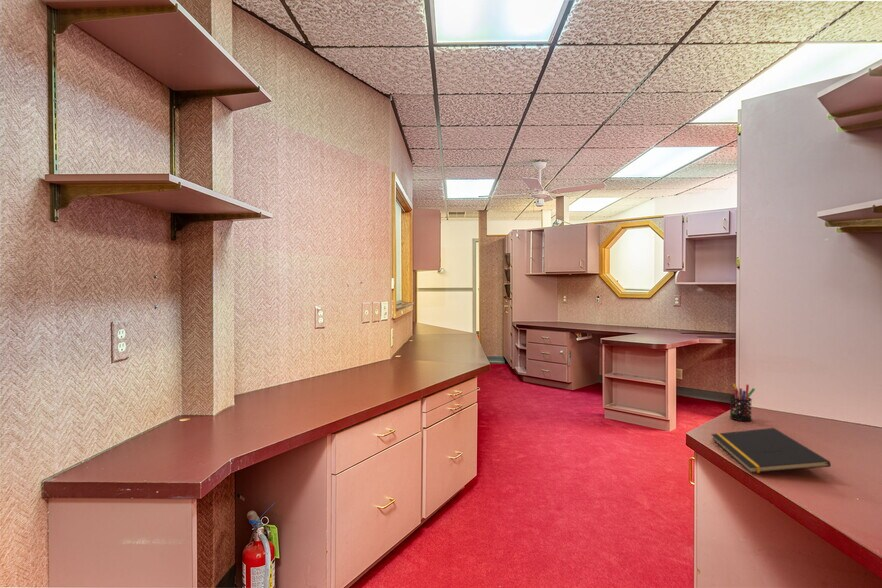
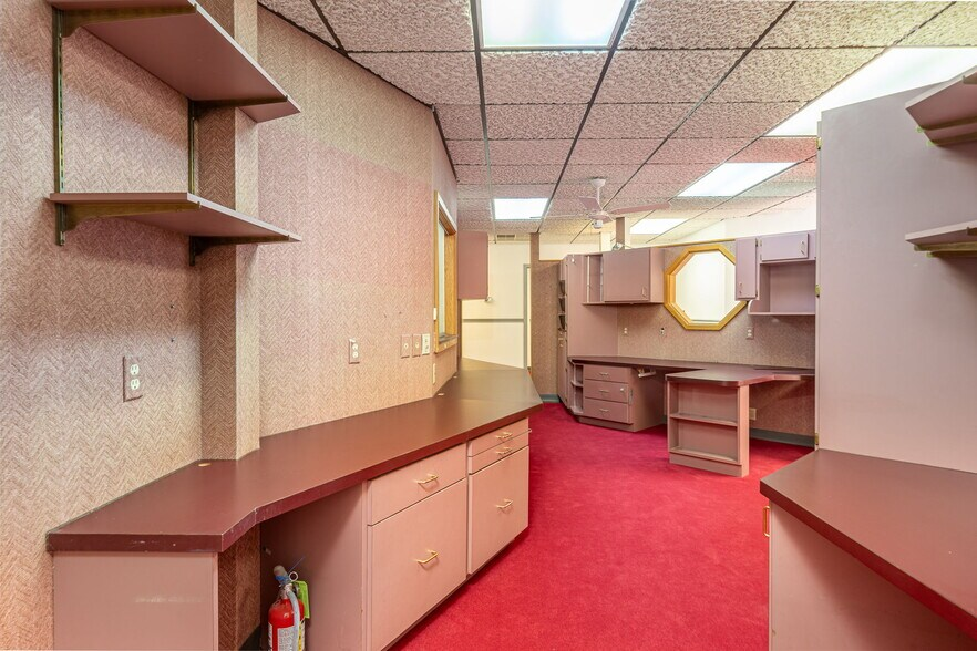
- notepad [710,427,832,474]
- pen holder [729,383,756,422]
